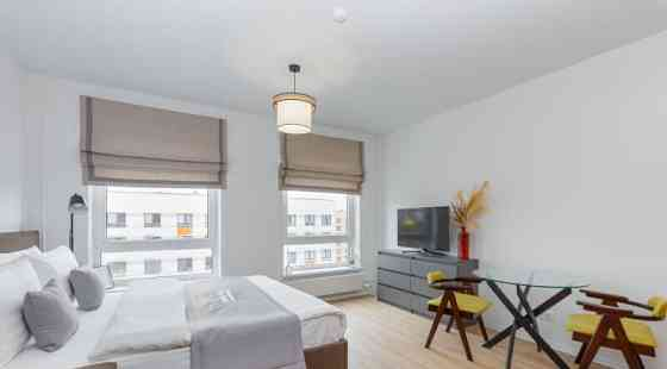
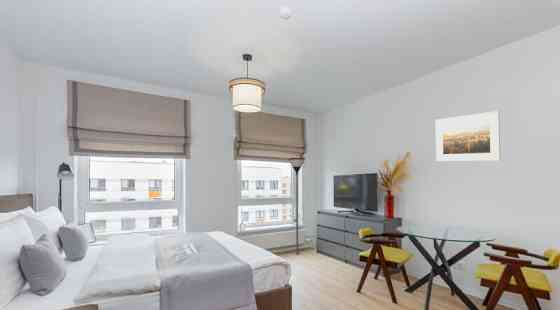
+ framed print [435,110,502,162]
+ floor lamp [287,157,306,255]
